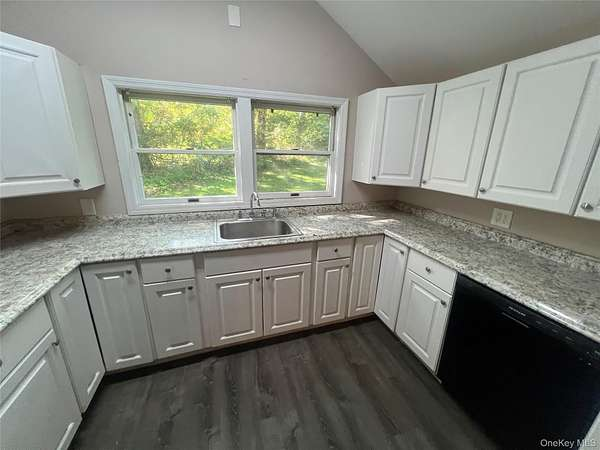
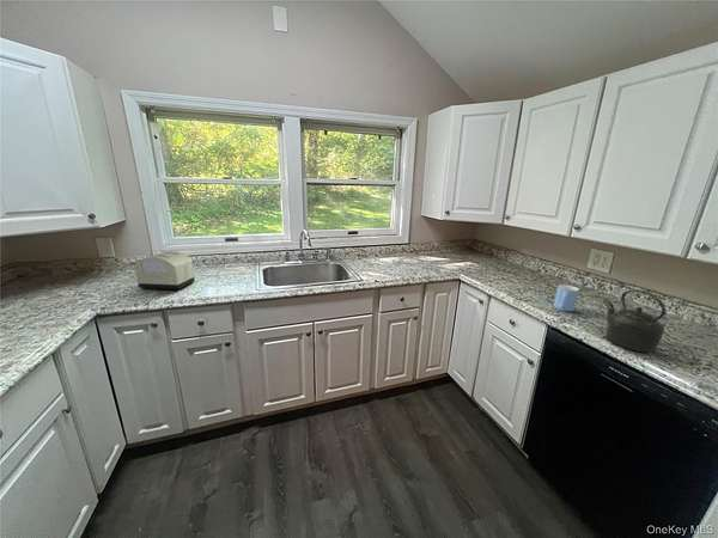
+ toaster [134,249,196,291]
+ mug [553,283,580,312]
+ kettle [602,289,667,354]
